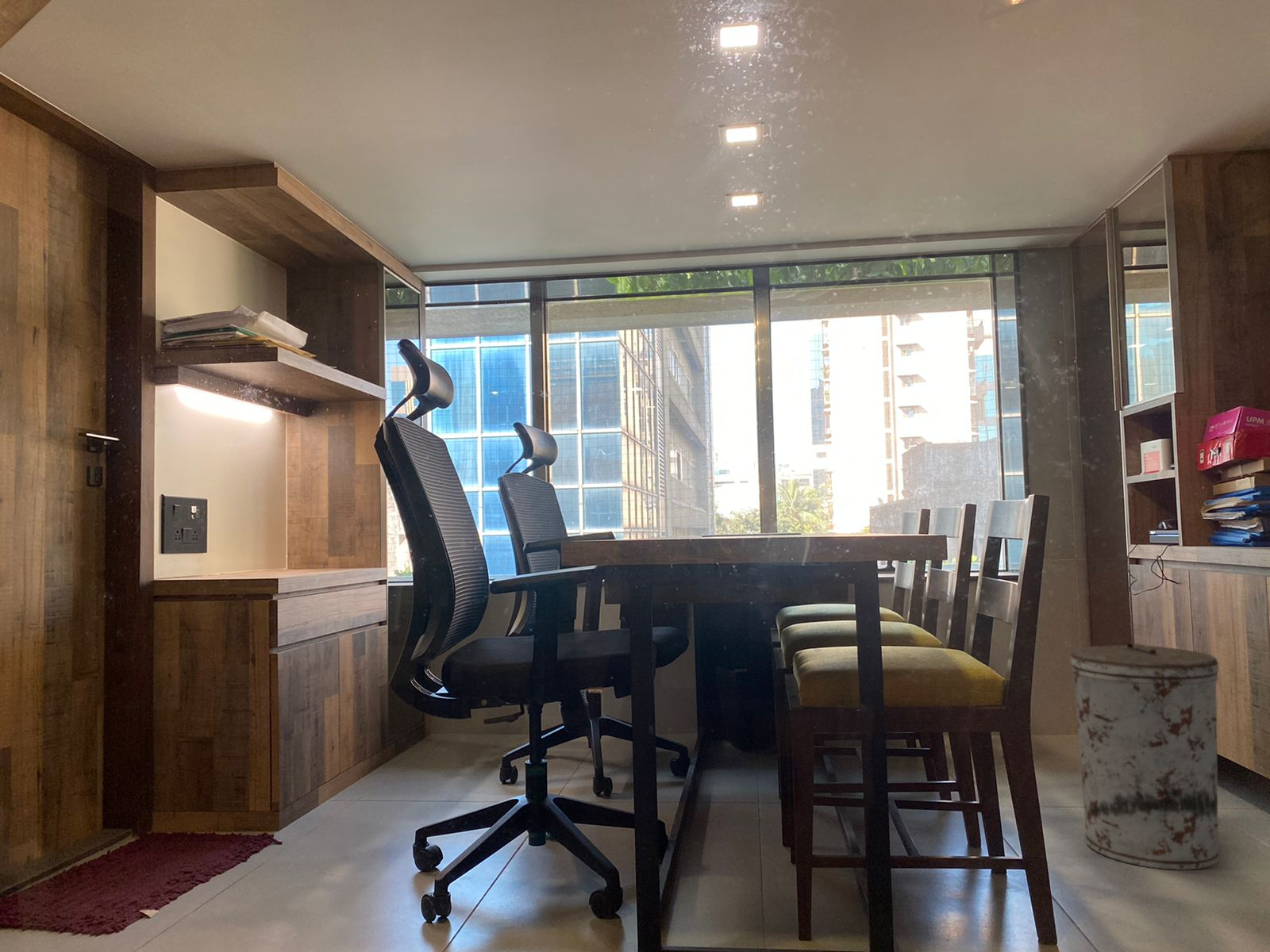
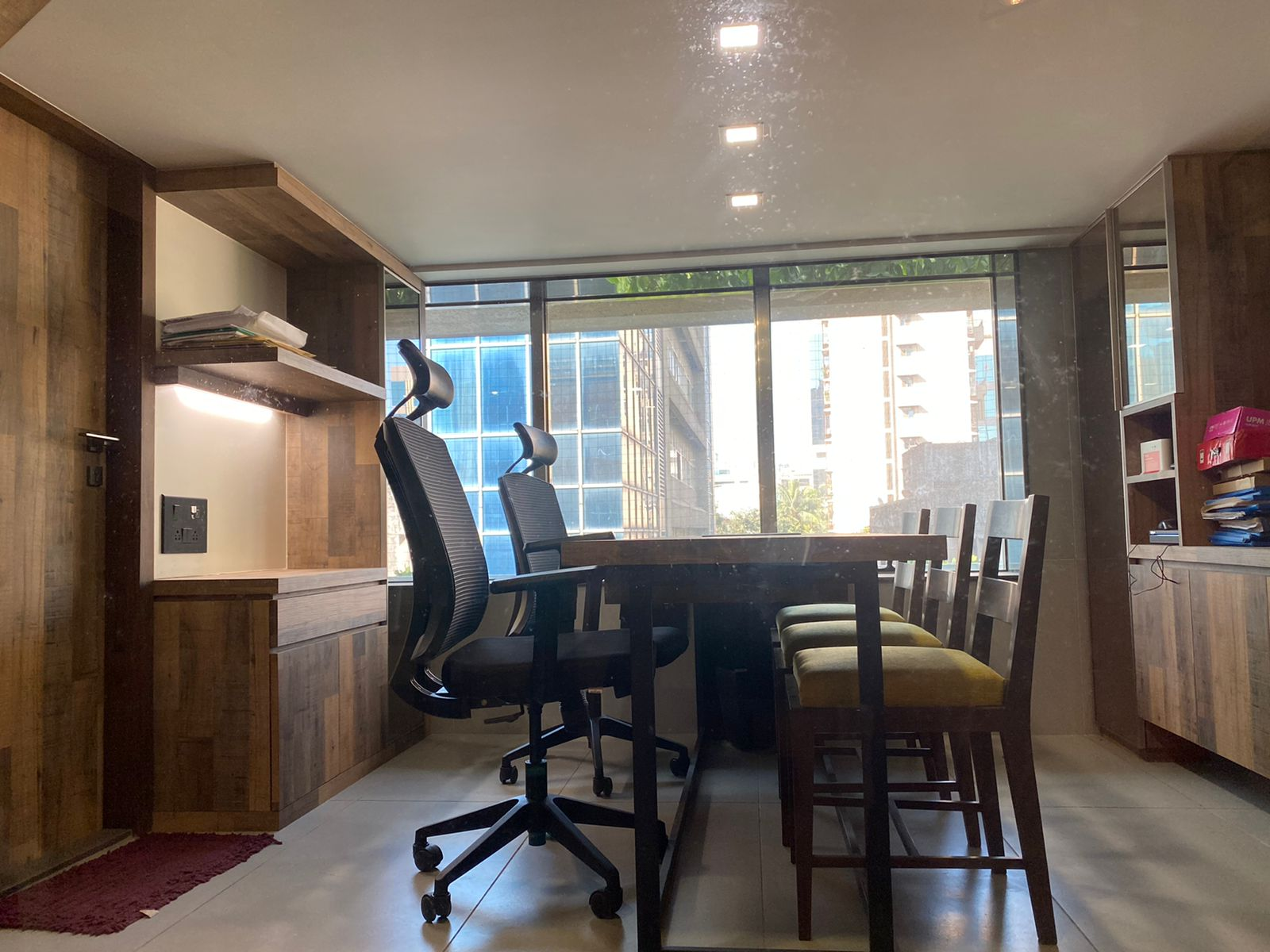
- trash can [1069,642,1220,871]
